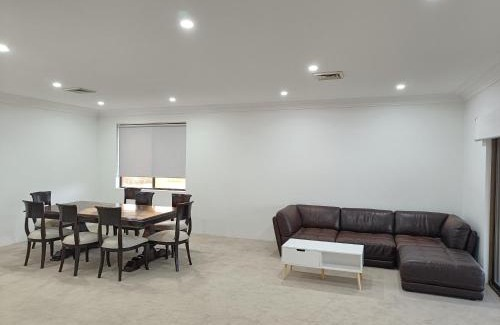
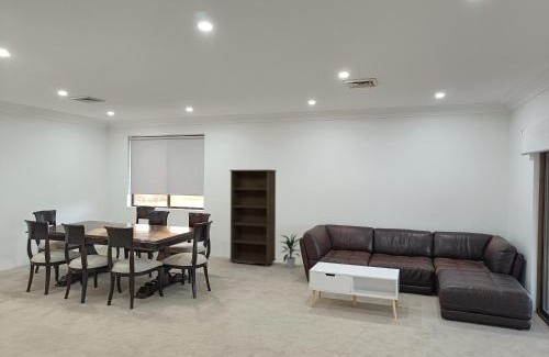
+ indoor plant [279,233,301,269]
+ bookcase [228,169,278,267]
